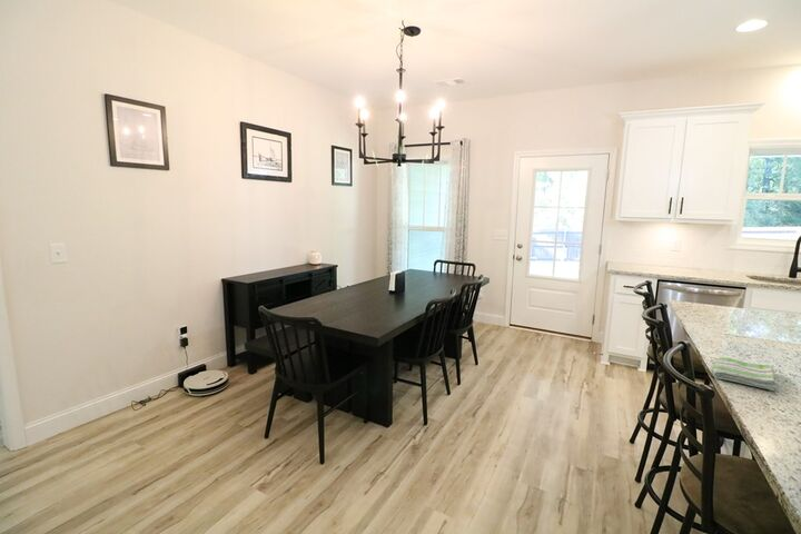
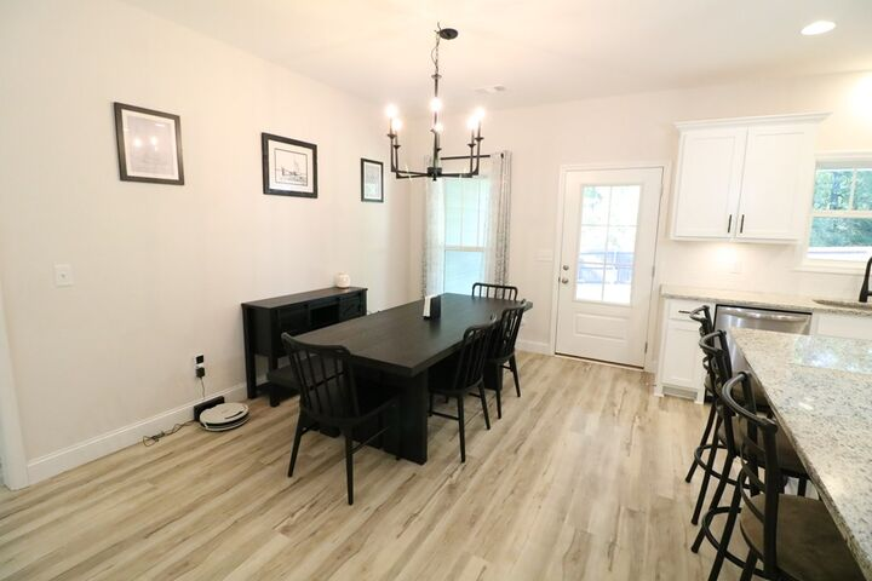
- dish towel [712,356,780,392]
